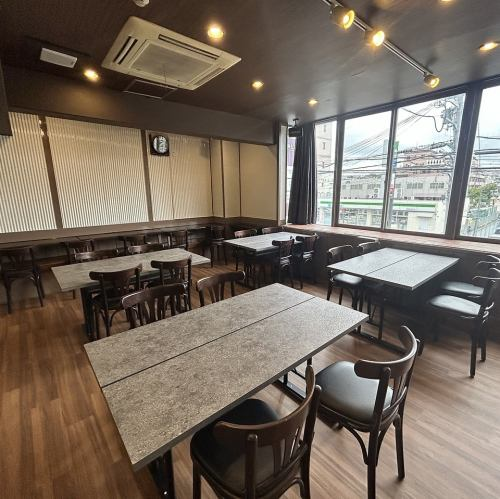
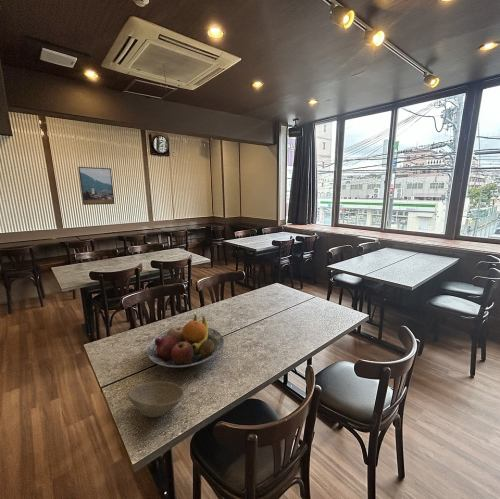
+ fruit bowl [146,314,225,368]
+ bowl [128,380,185,418]
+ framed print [77,166,115,206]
